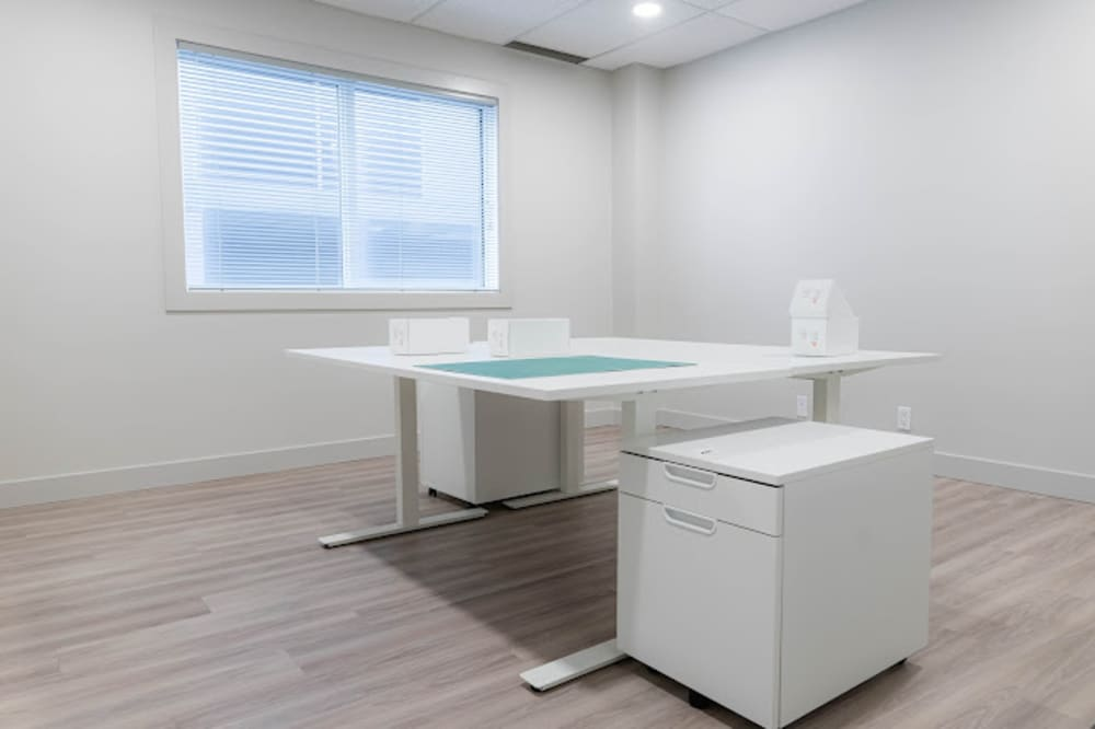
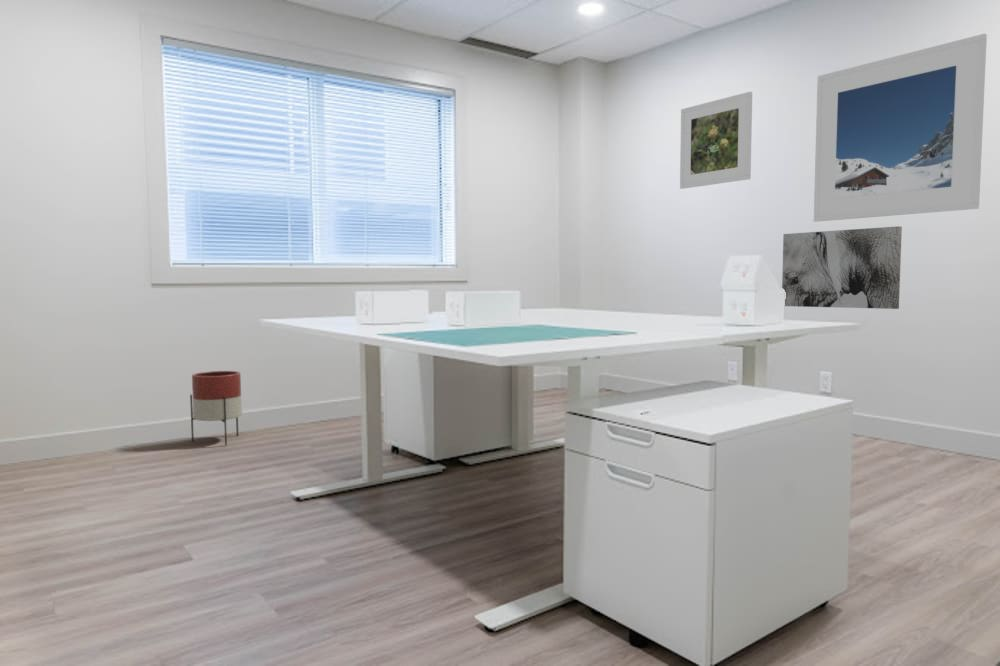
+ wall art [781,225,903,310]
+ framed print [813,33,988,223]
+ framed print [679,91,753,190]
+ planter [189,370,243,446]
